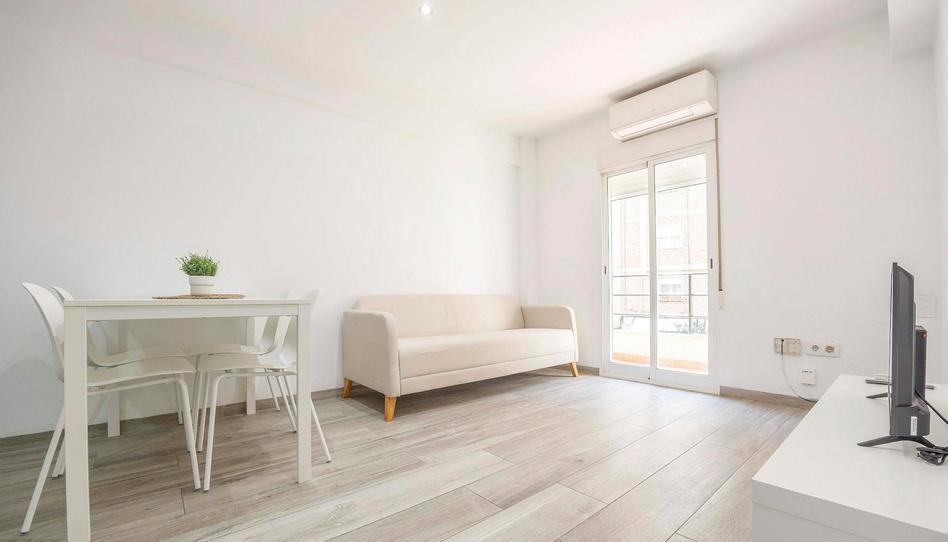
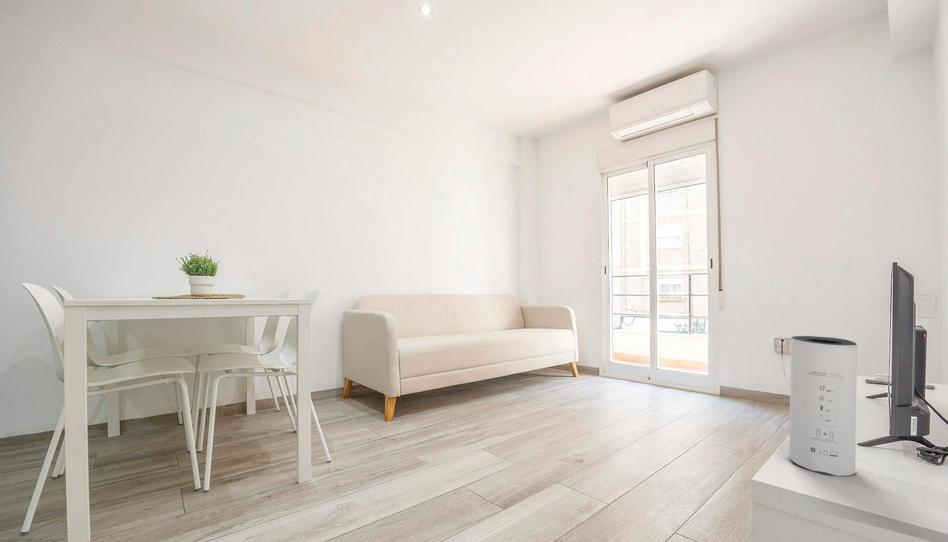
+ speaker [788,335,859,477]
